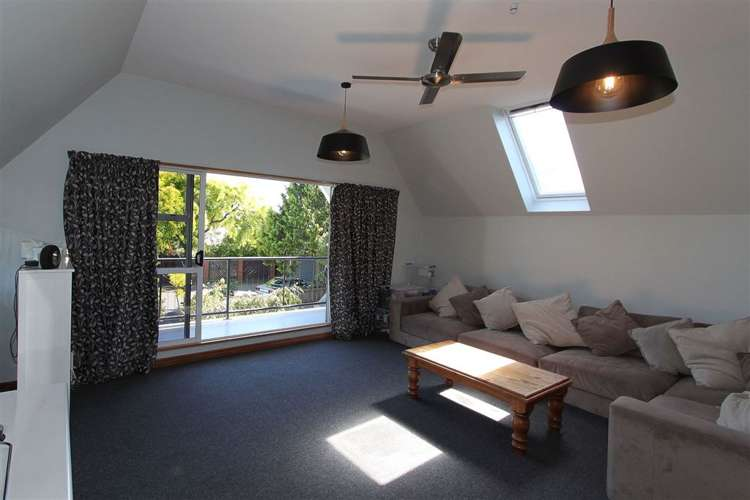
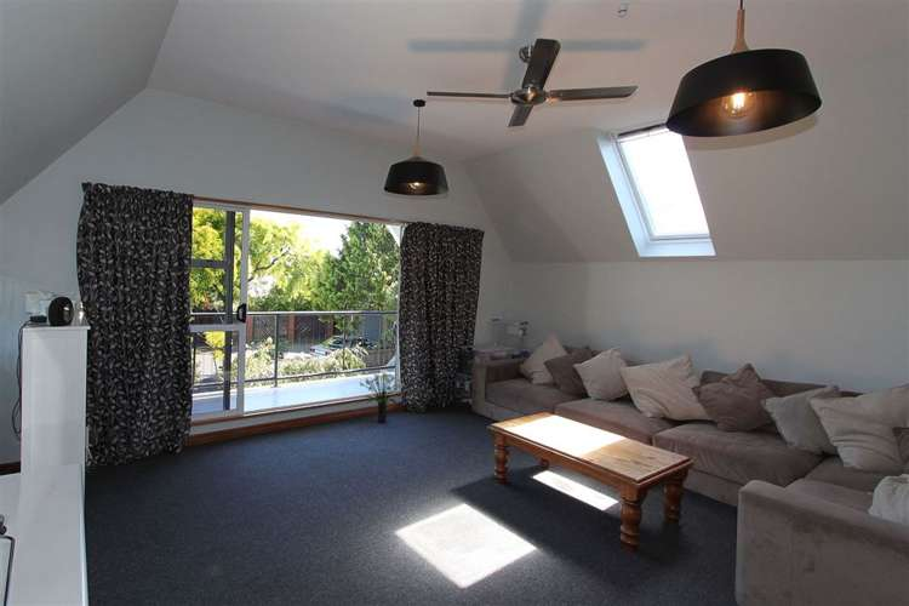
+ potted plant [359,371,406,424]
